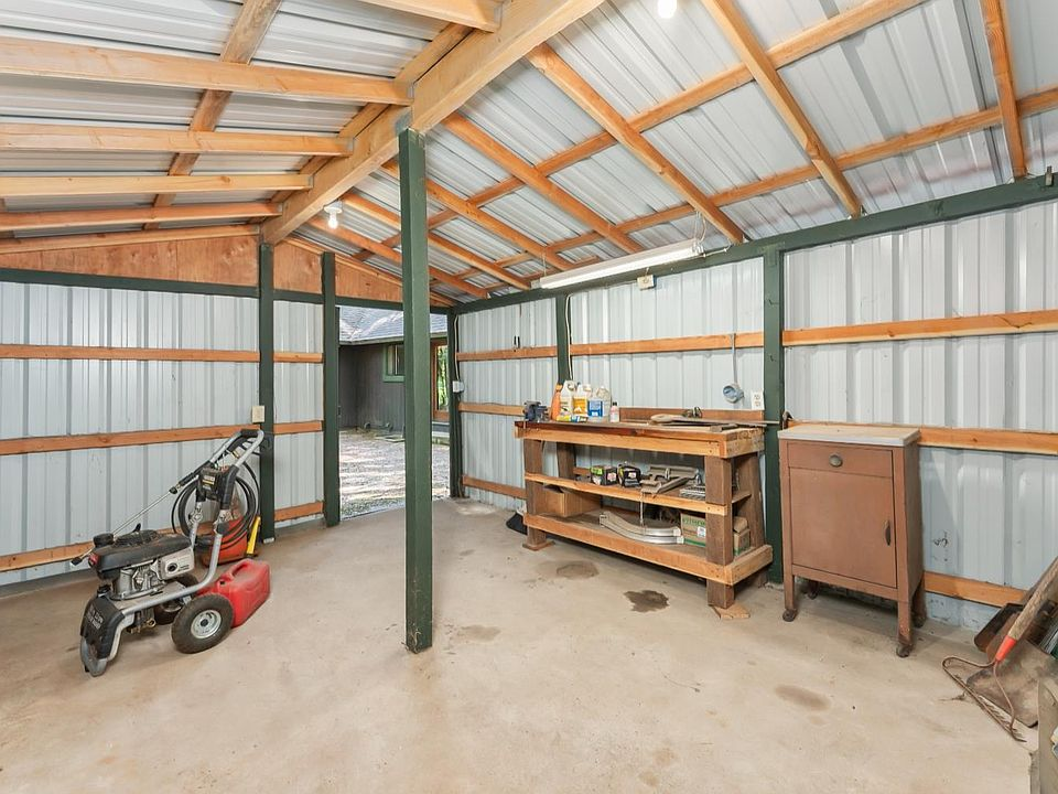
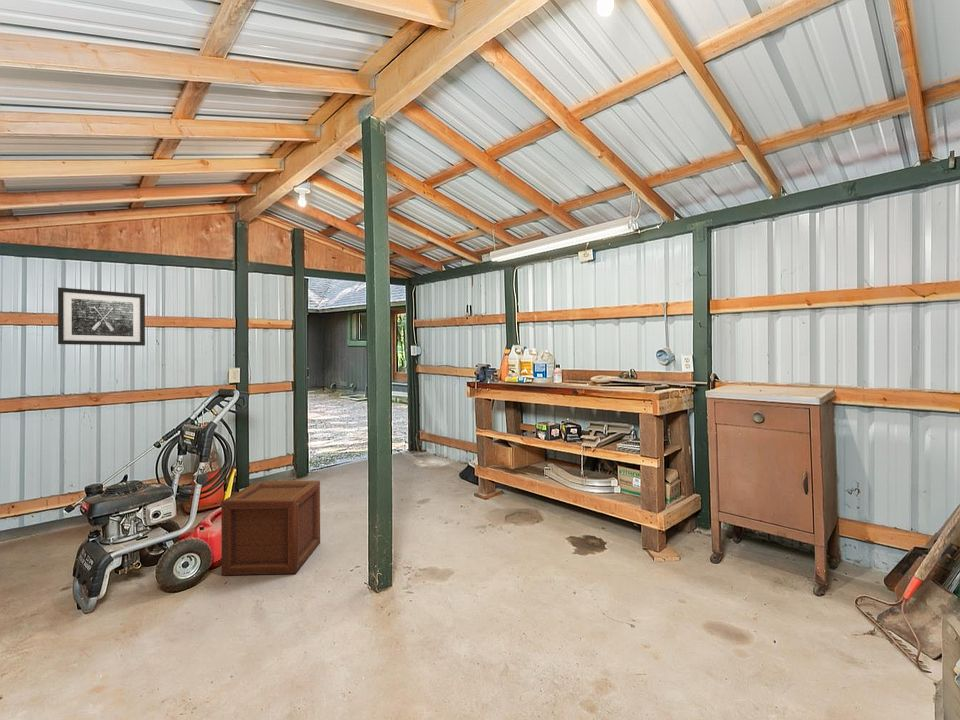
+ wall art [57,287,146,347]
+ wooden crate [220,480,321,576]
